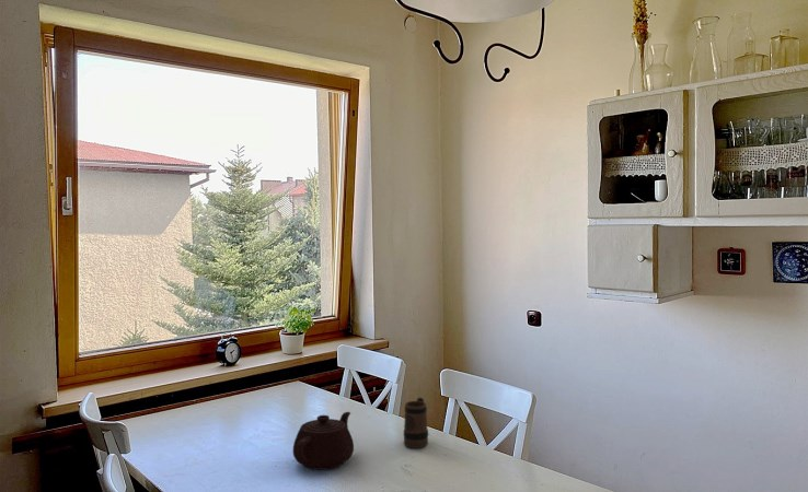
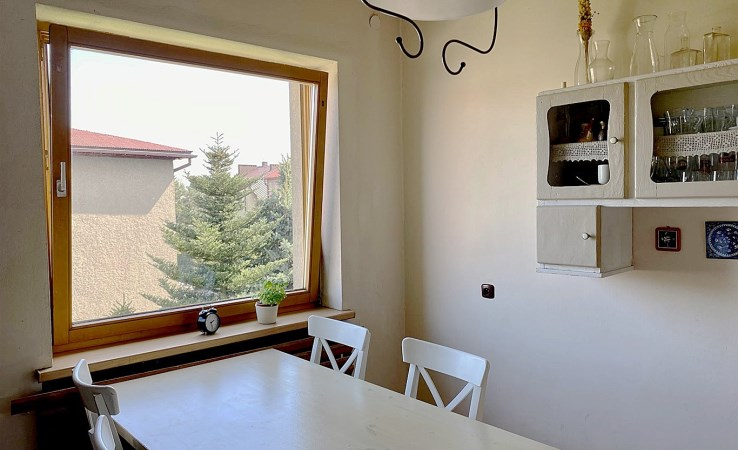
- teapot [292,411,355,471]
- mug [403,397,429,449]
